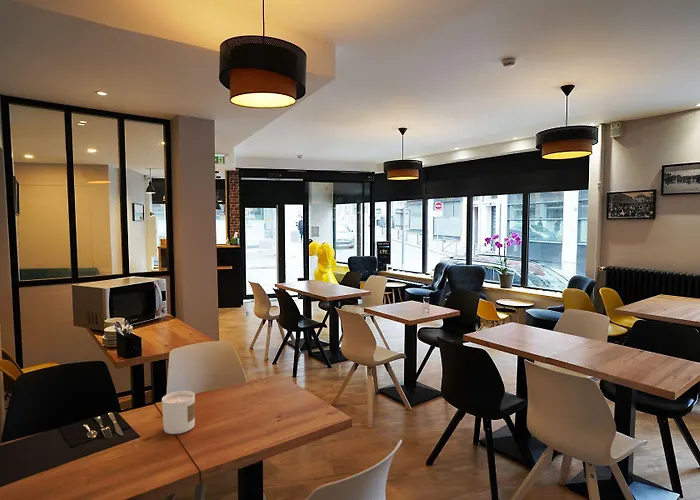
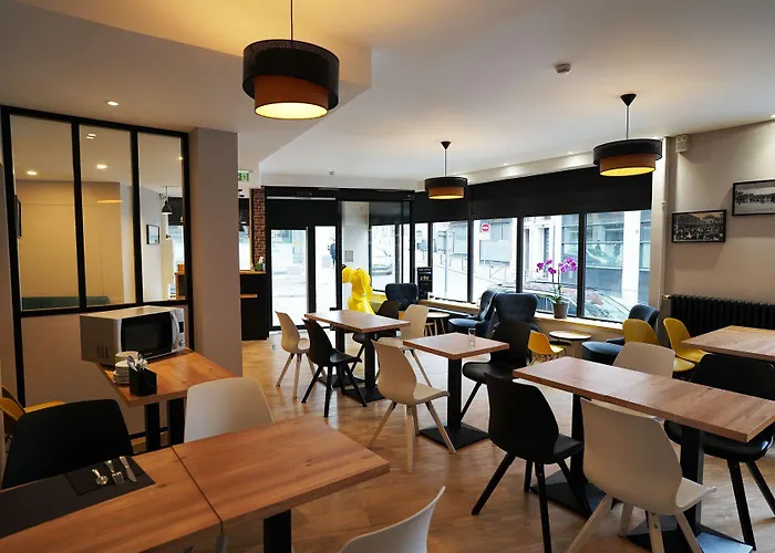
- candle [161,390,196,435]
